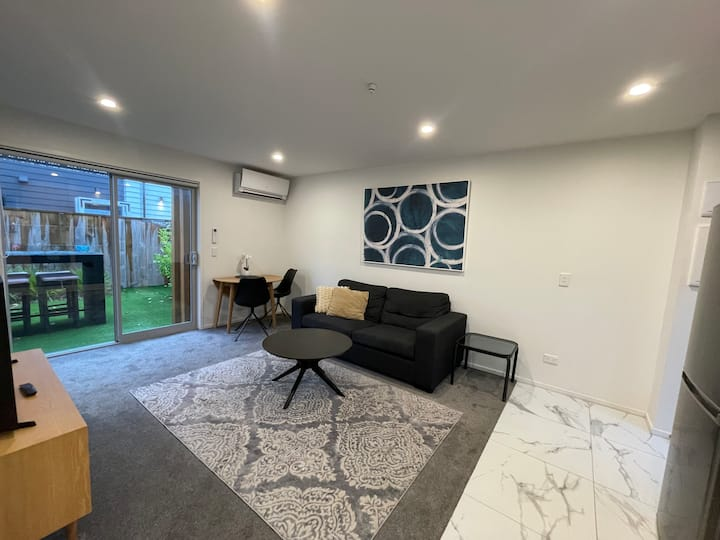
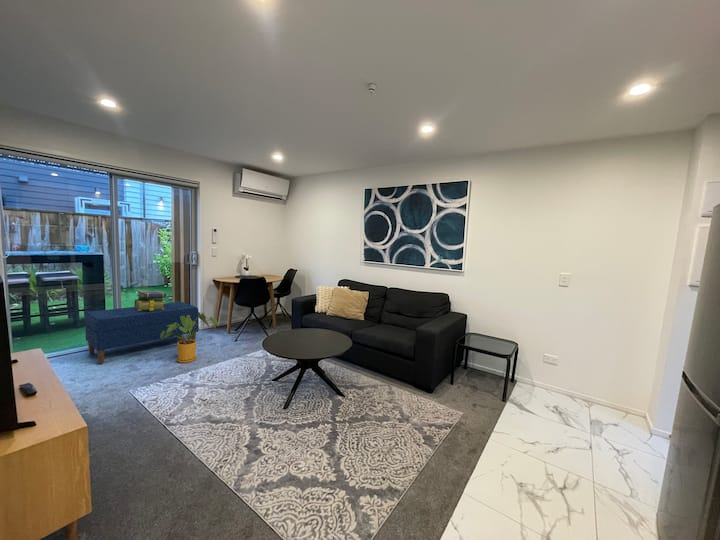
+ house plant [160,311,219,364]
+ stack of books [134,290,167,311]
+ bench [84,301,200,365]
